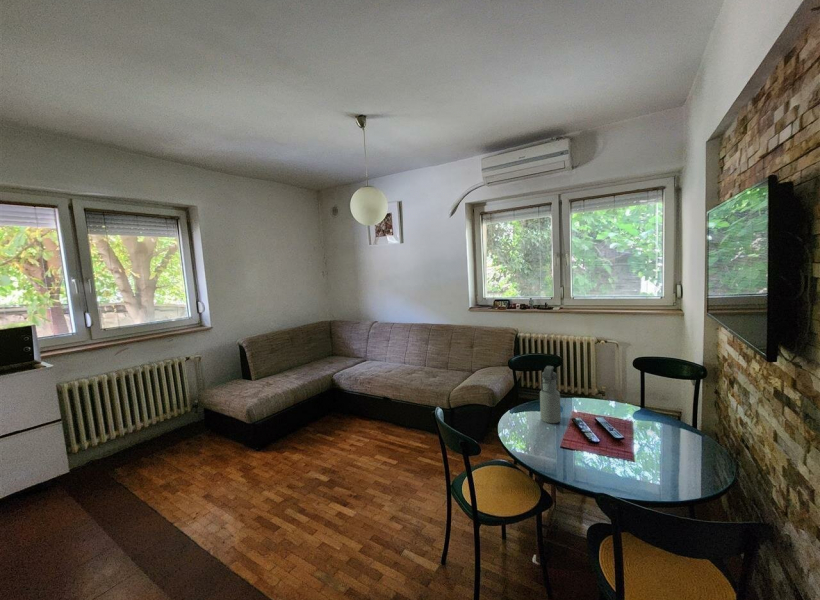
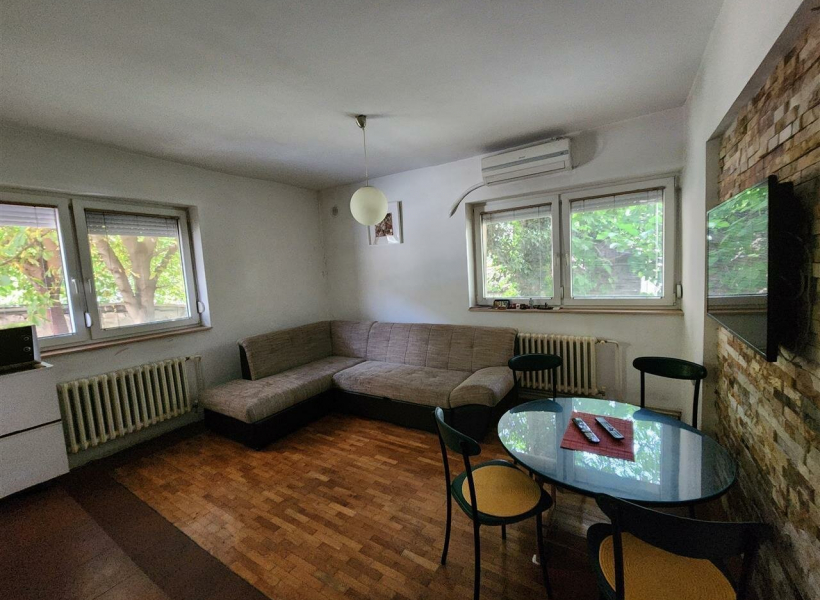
- water bottle [539,365,562,424]
